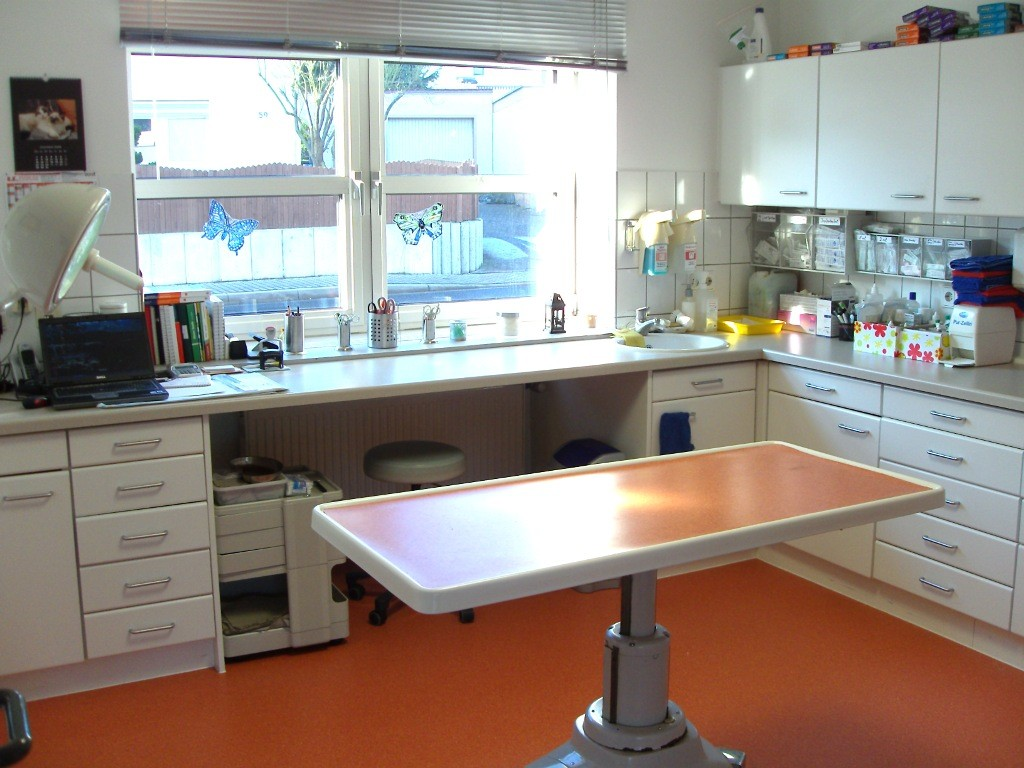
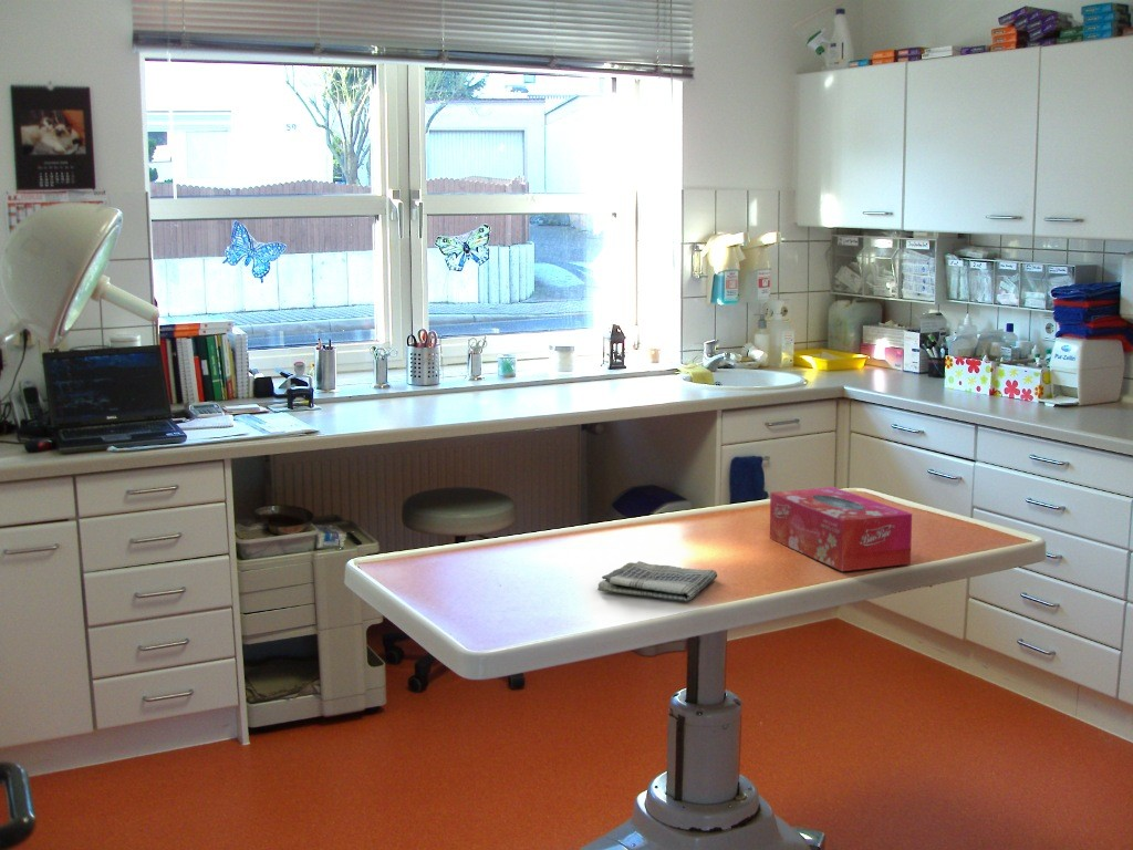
+ dish towel [596,560,718,602]
+ tissue box [769,486,913,572]
